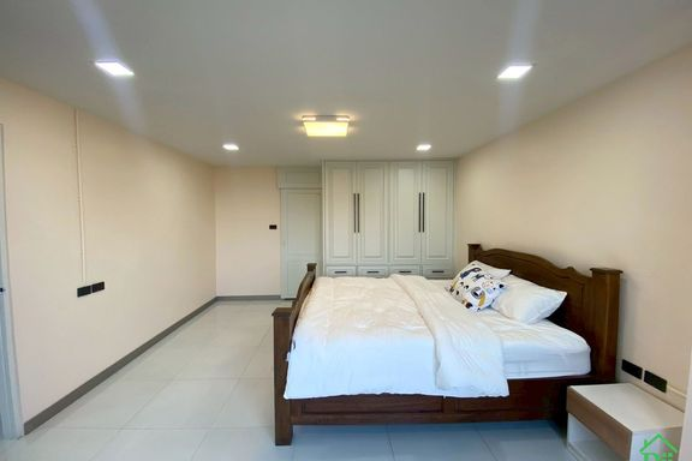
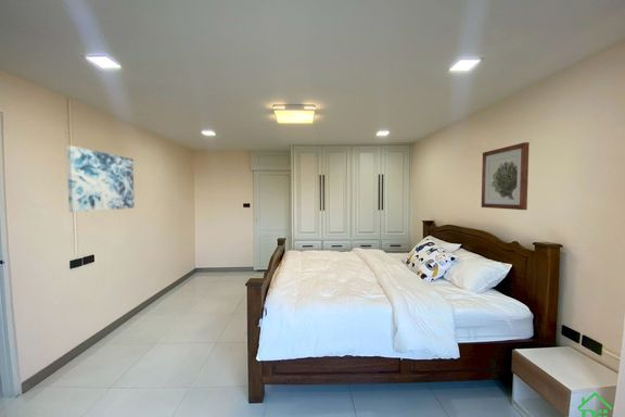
+ wall art [481,141,530,211]
+ wall art [65,144,136,213]
